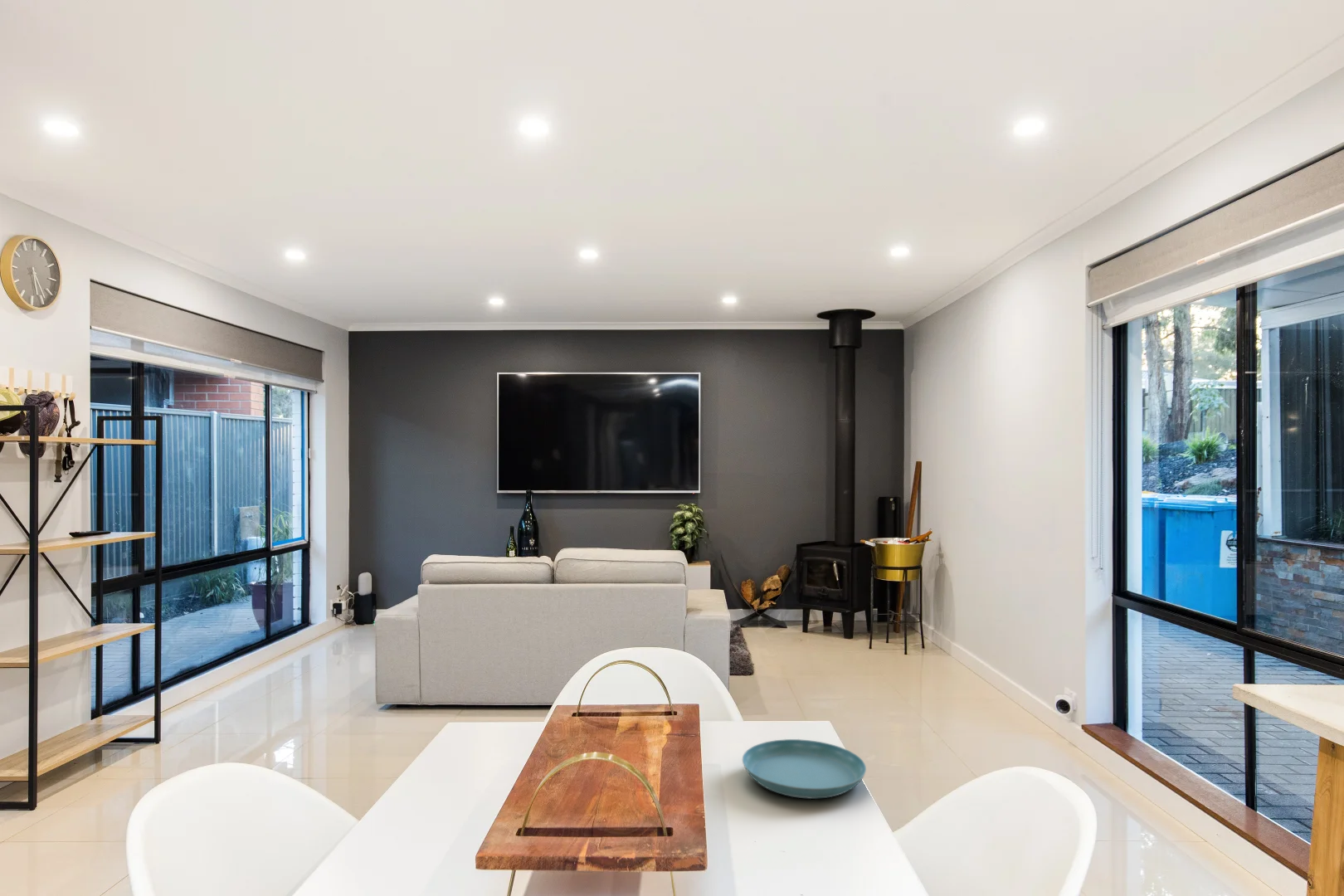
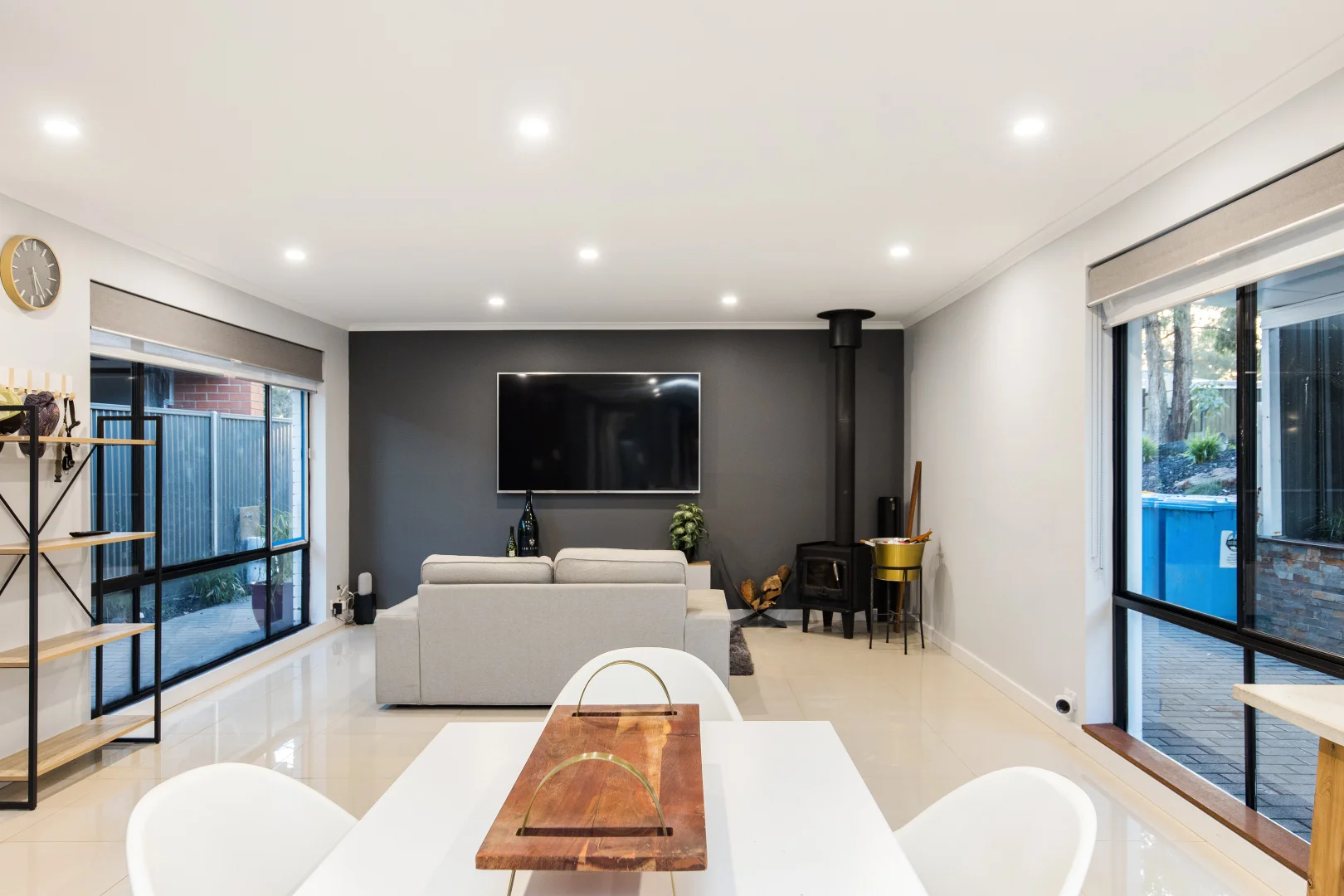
- saucer [742,738,867,800]
